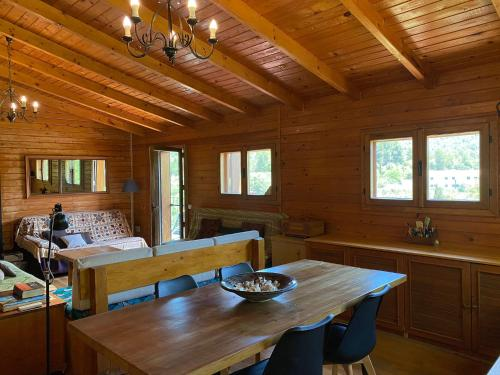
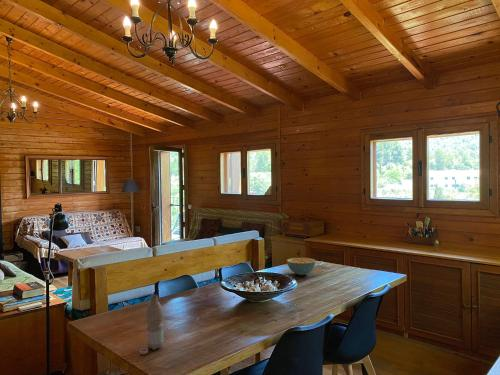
+ water bottle [139,294,164,355]
+ cereal bowl [286,257,316,276]
